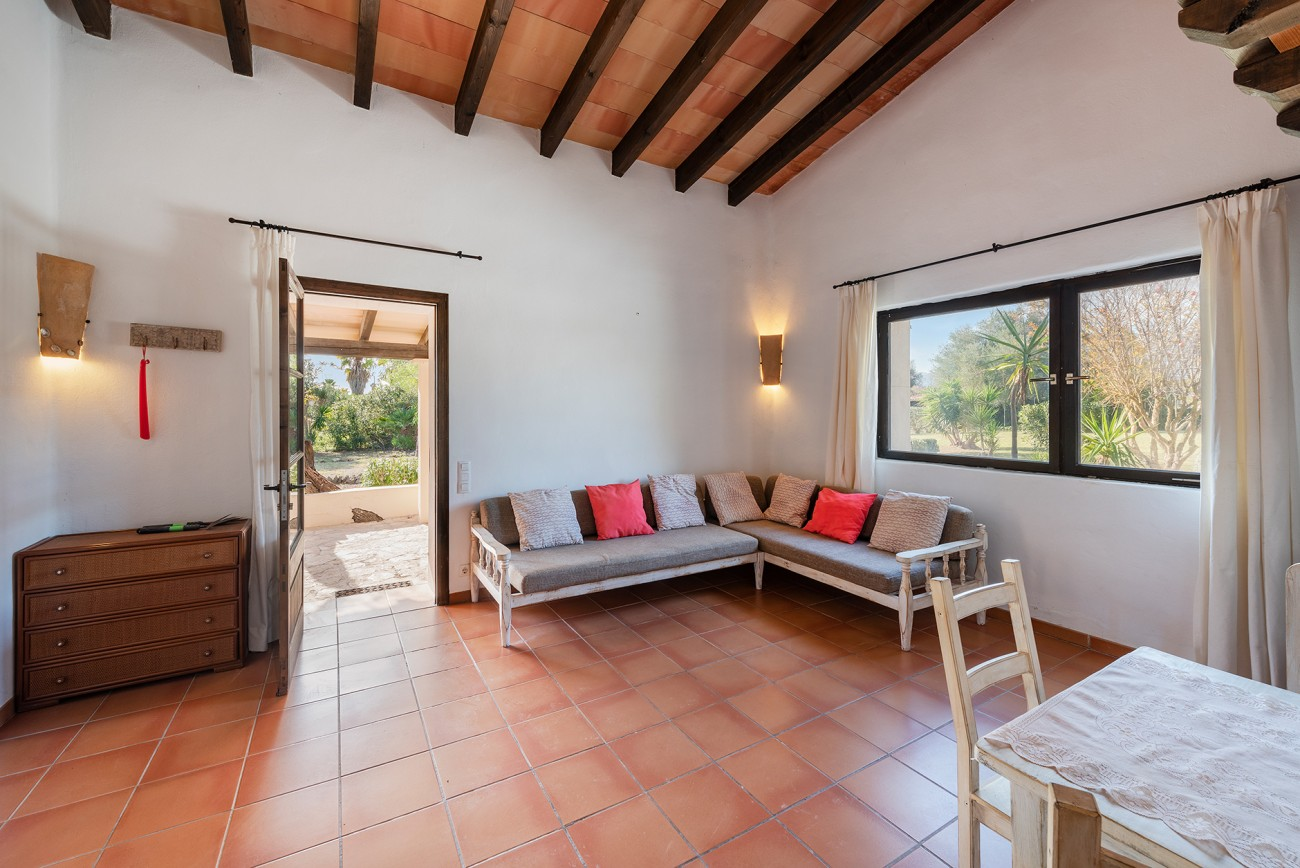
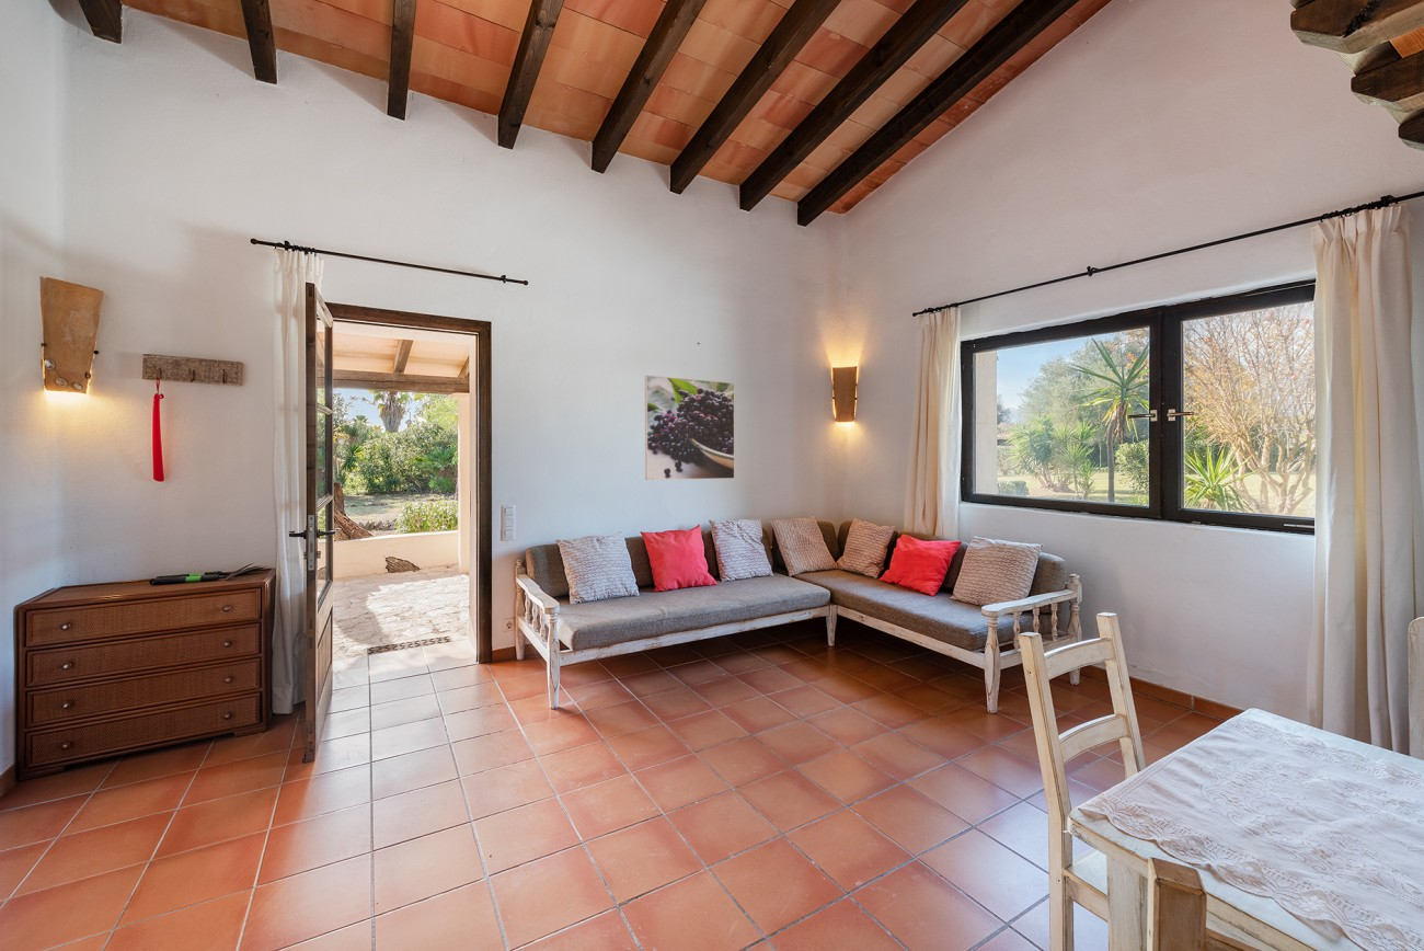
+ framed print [644,375,736,481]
